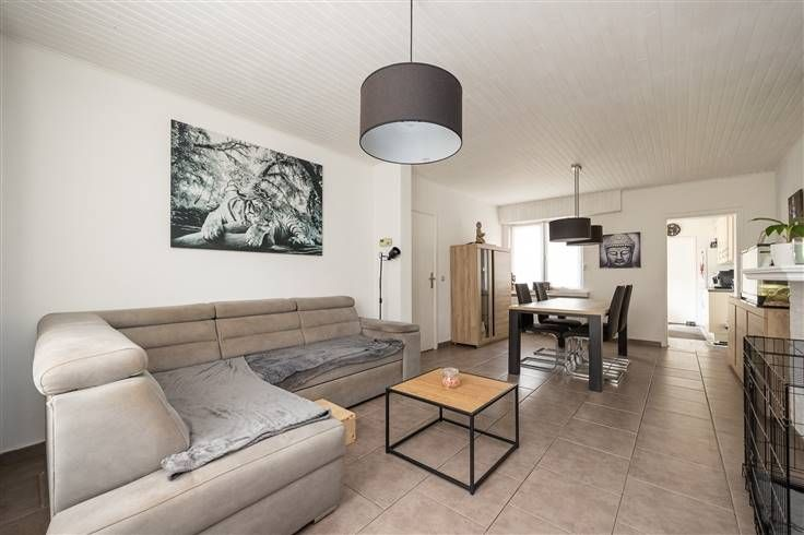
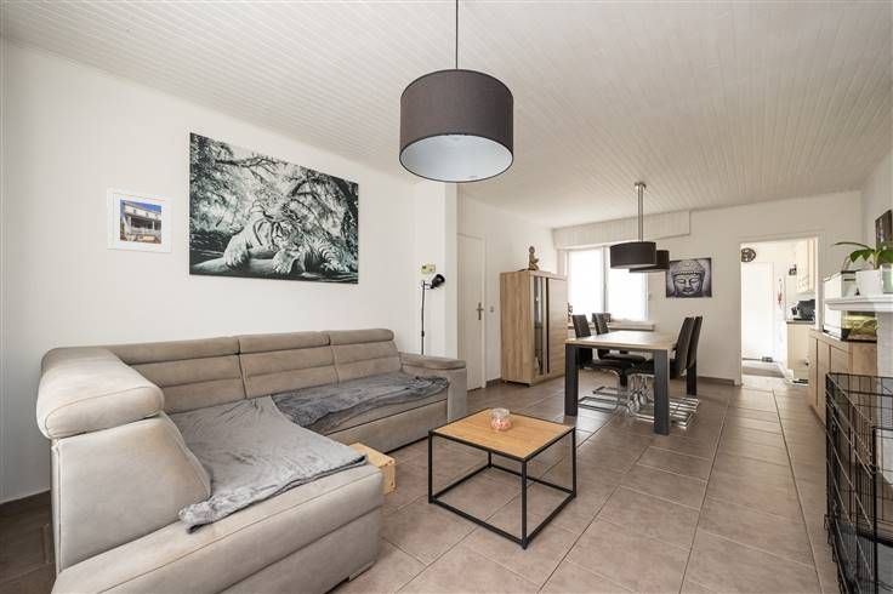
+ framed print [106,187,174,255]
